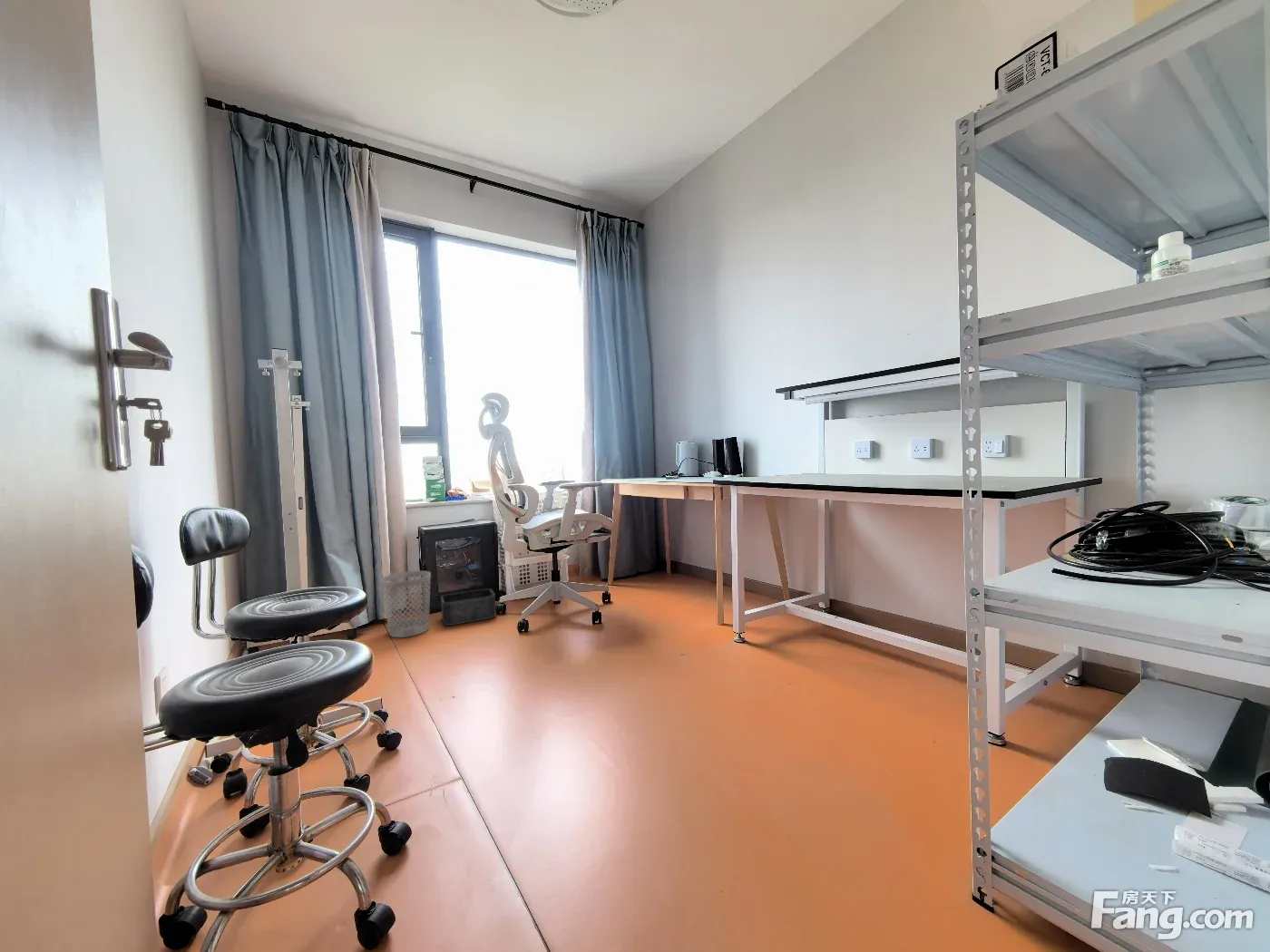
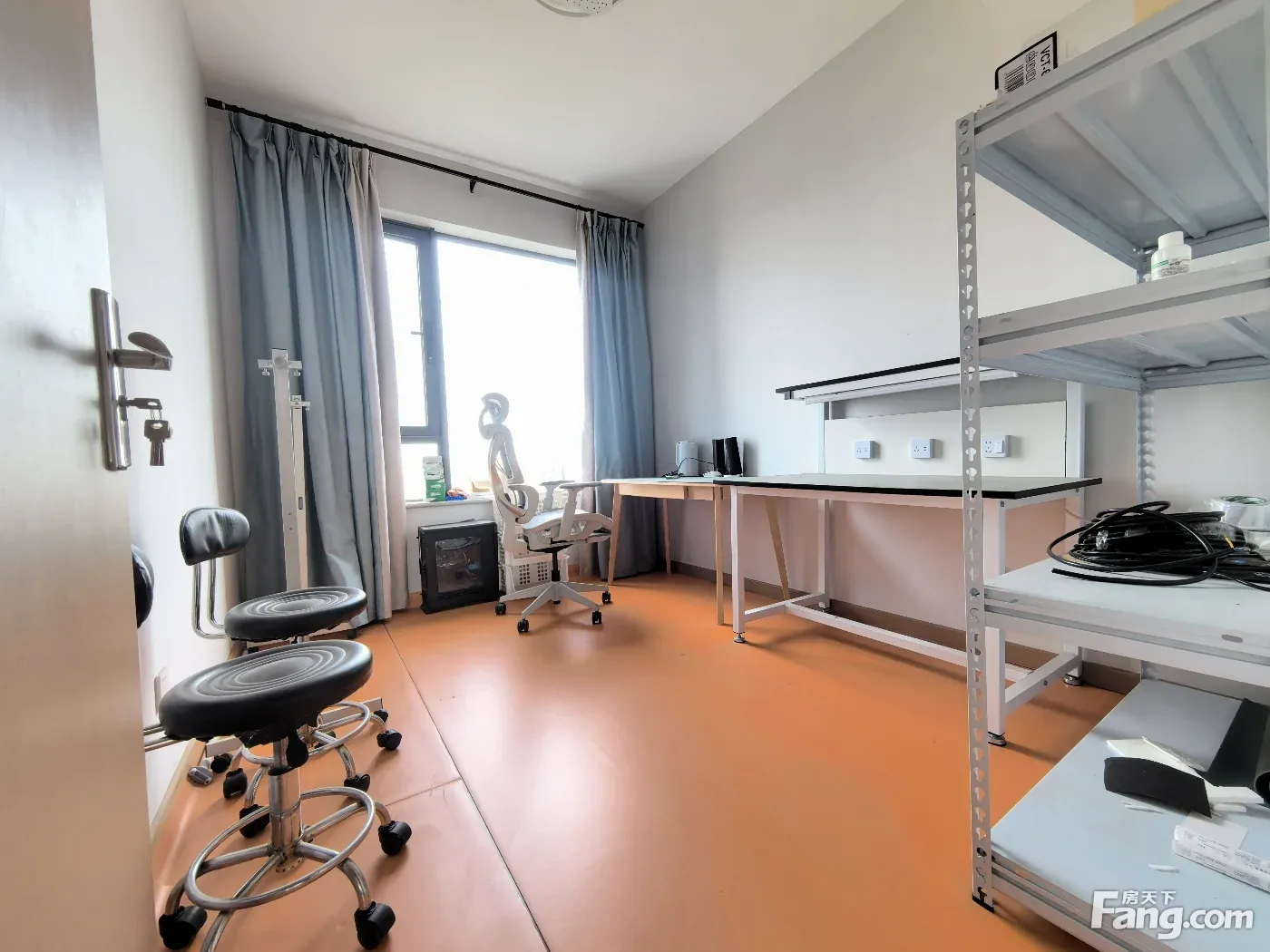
- storage bin [440,588,497,627]
- wastebasket [380,570,432,638]
